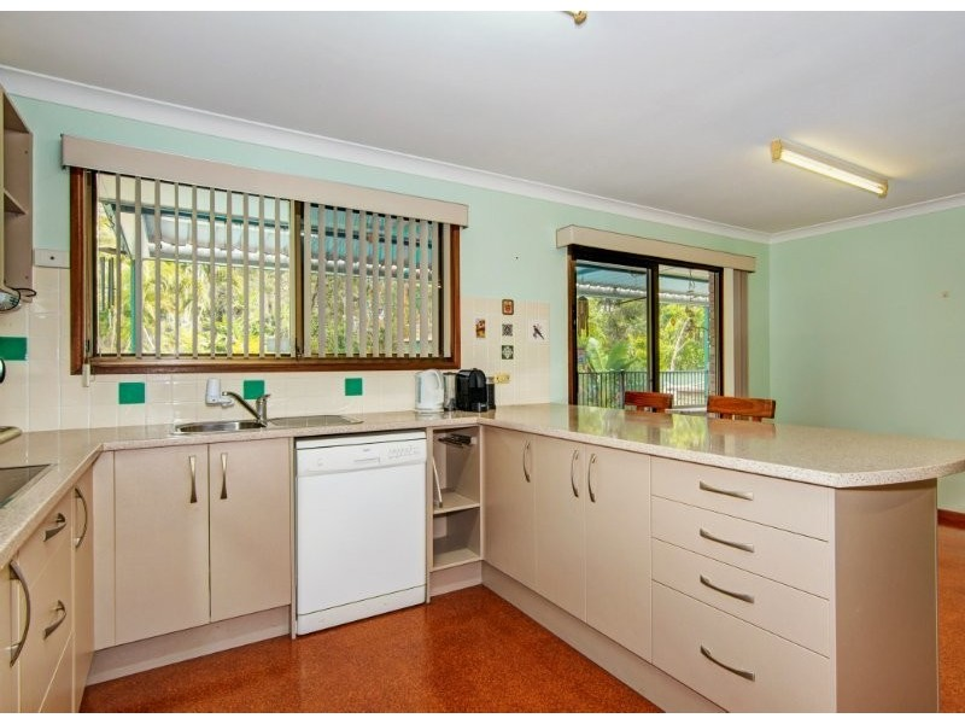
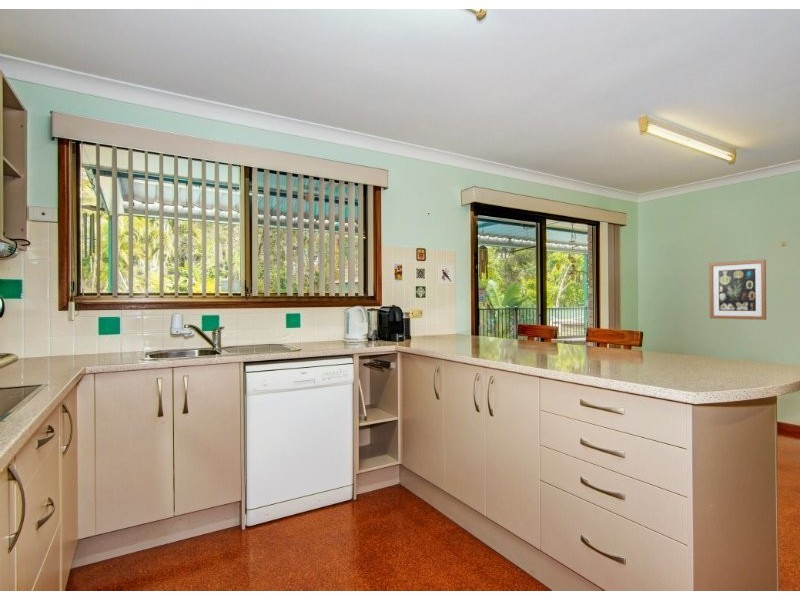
+ wall art [708,258,767,321]
